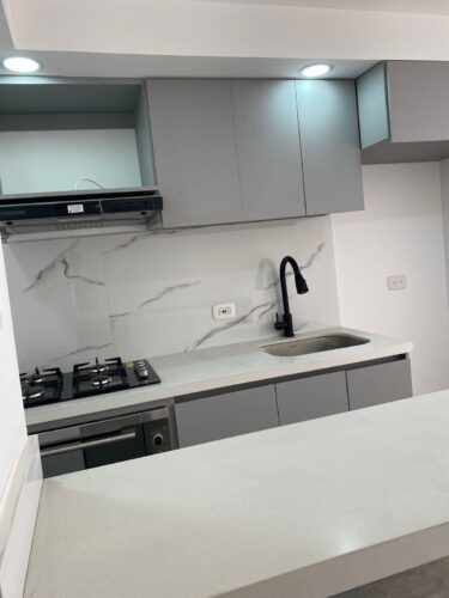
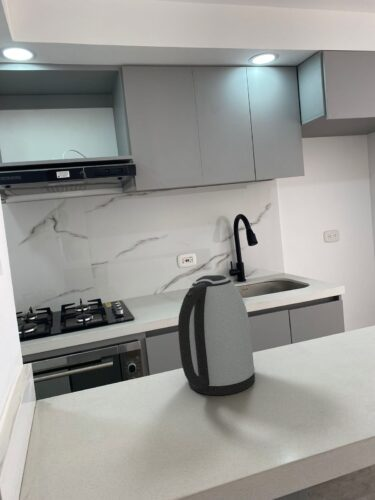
+ kettle [177,274,256,396]
